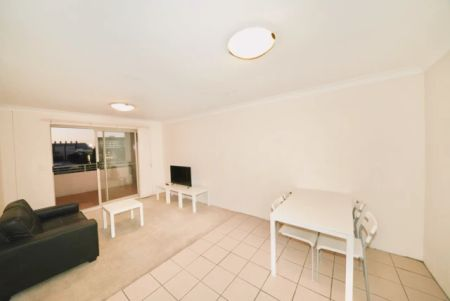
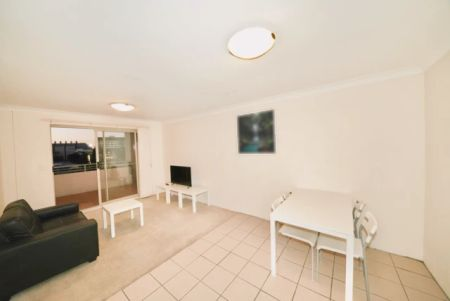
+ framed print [236,108,277,155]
